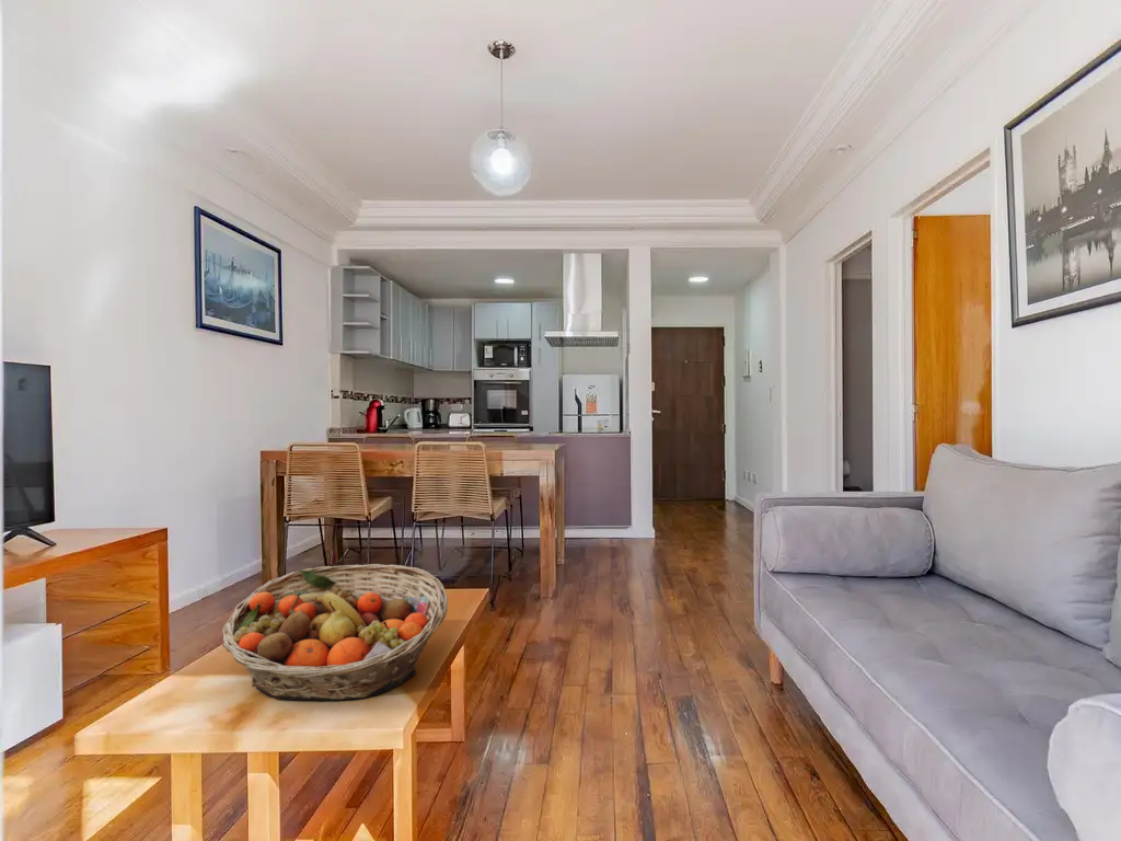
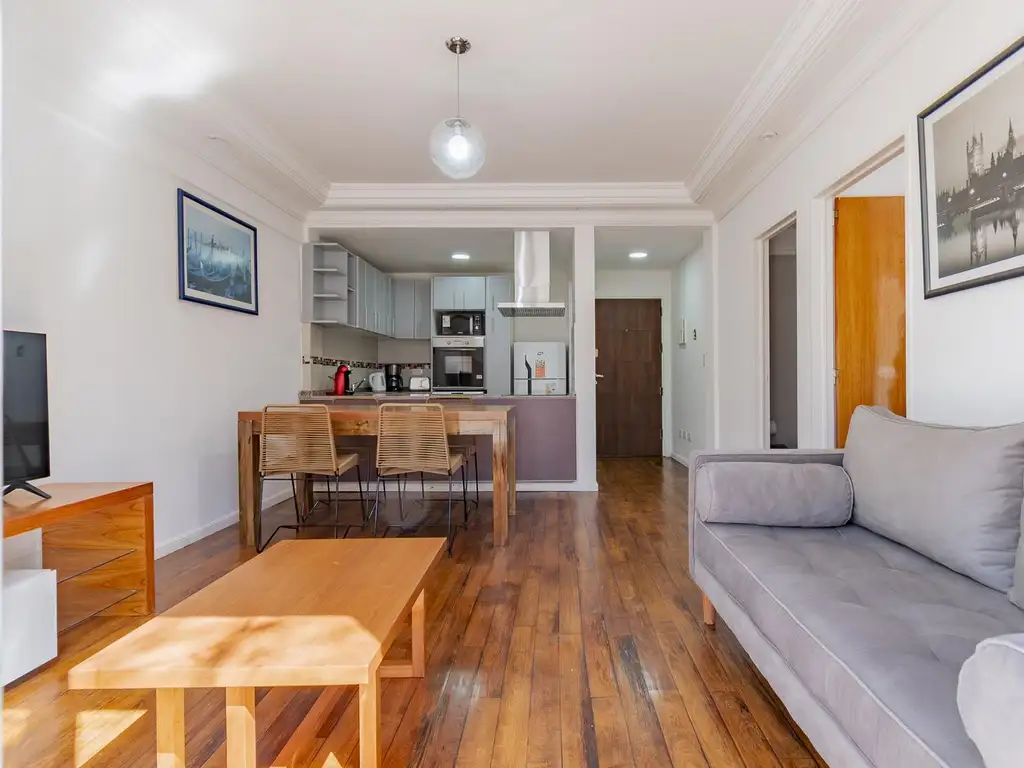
- fruit basket [221,563,449,701]
